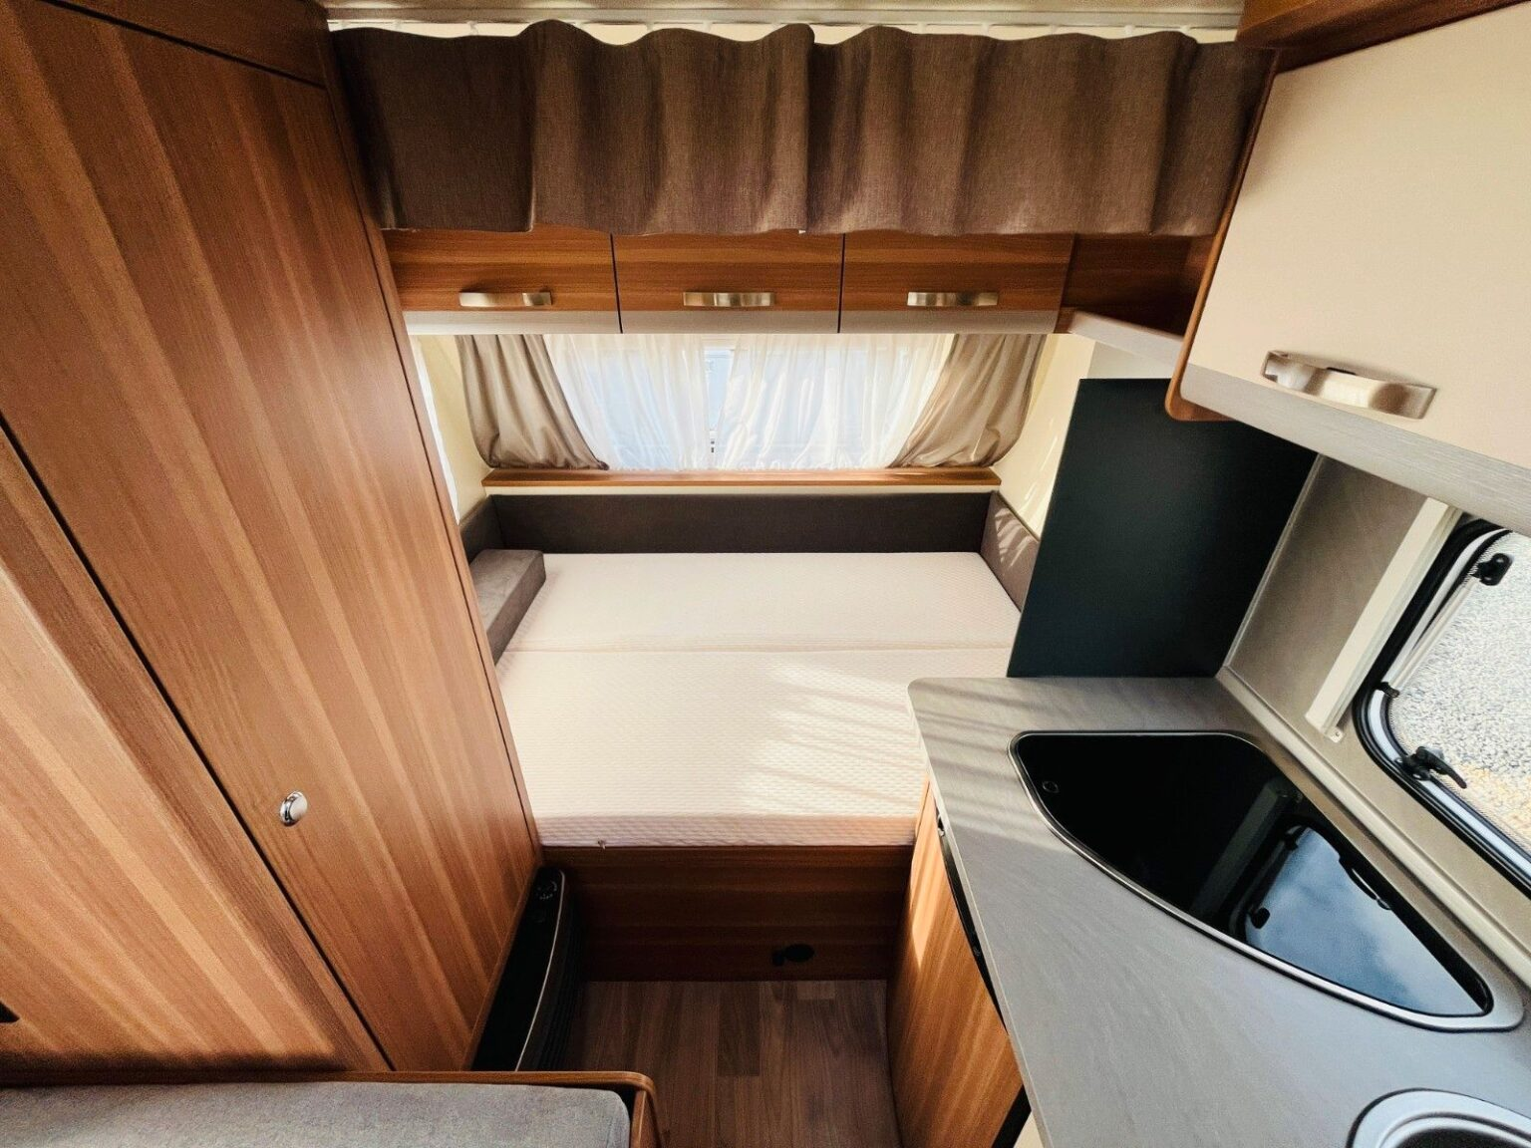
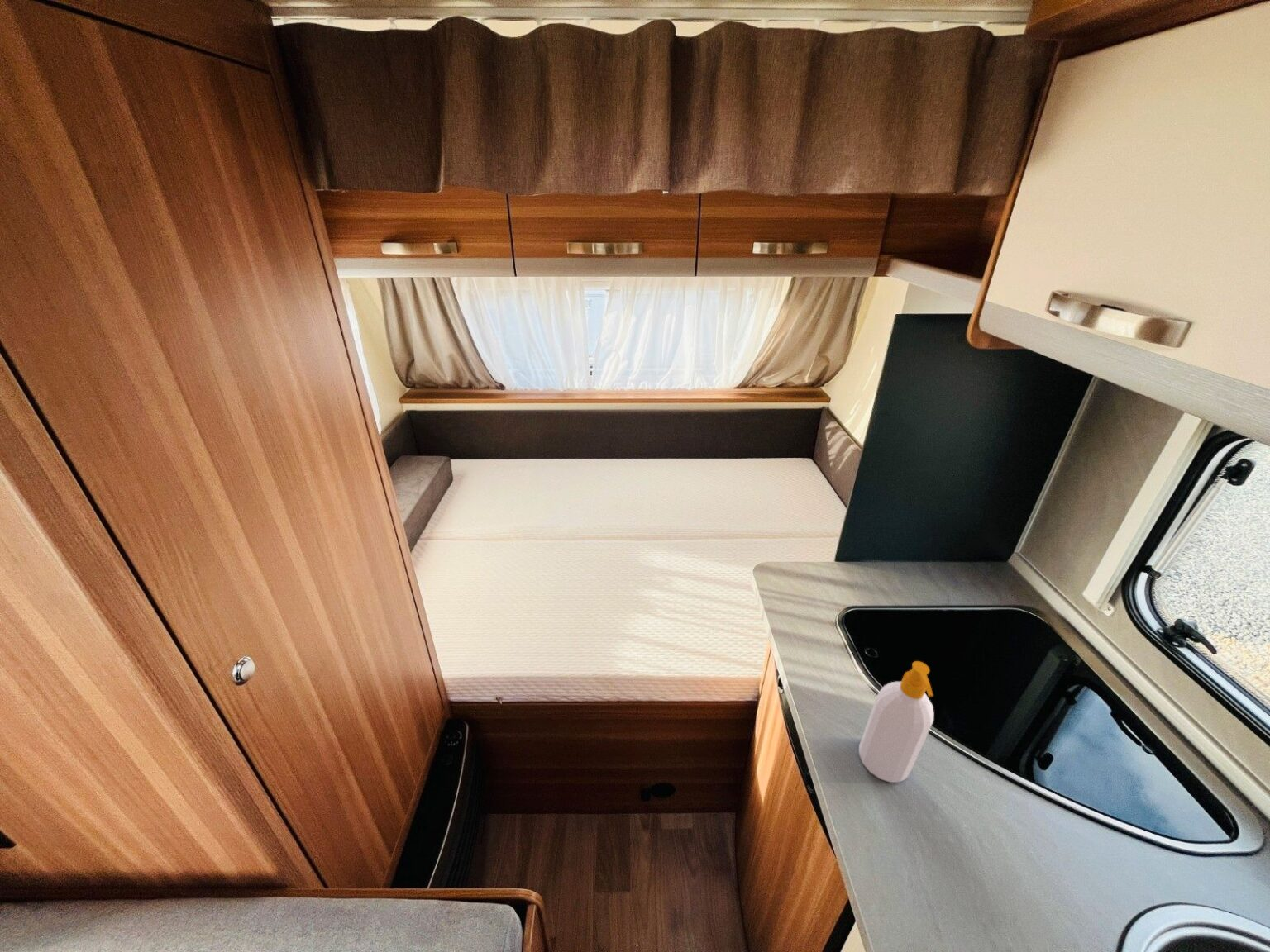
+ soap bottle [858,660,934,783]
